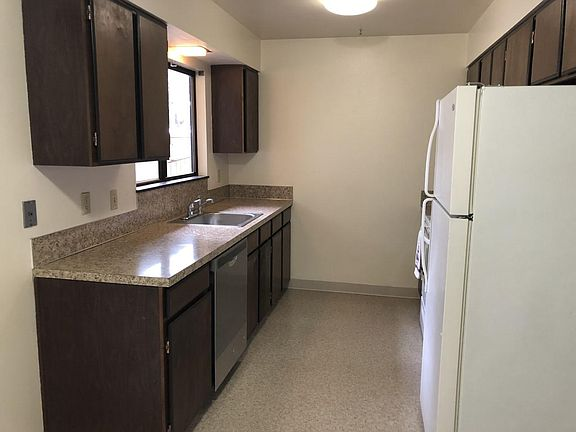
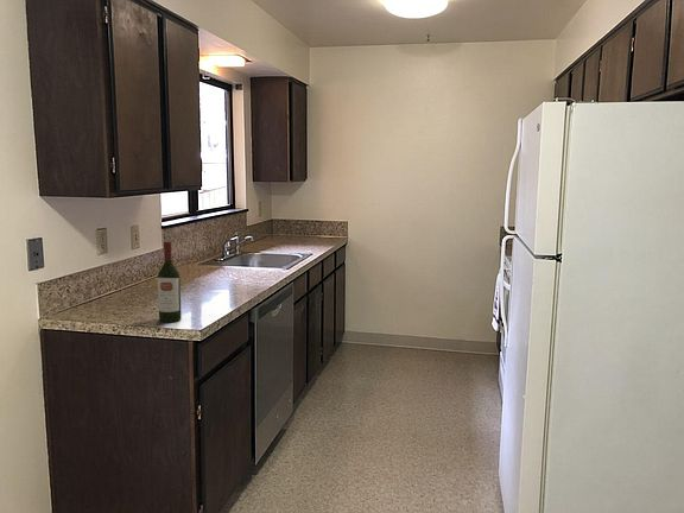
+ wine bottle [157,240,183,323]
